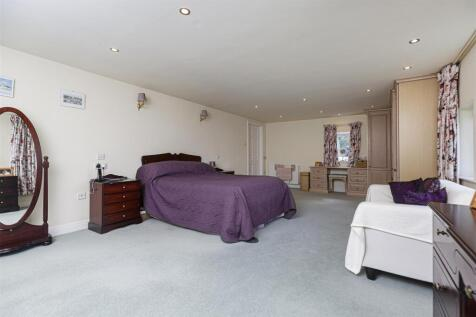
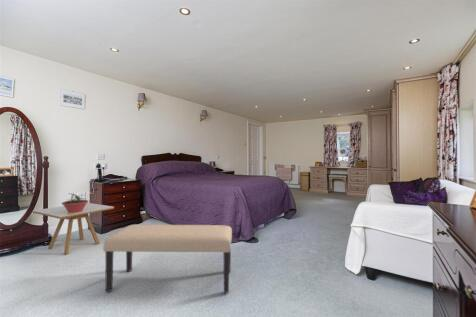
+ potted flower [61,192,90,213]
+ bench [102,224,233,294]
+ side table [32,202,115,255]
